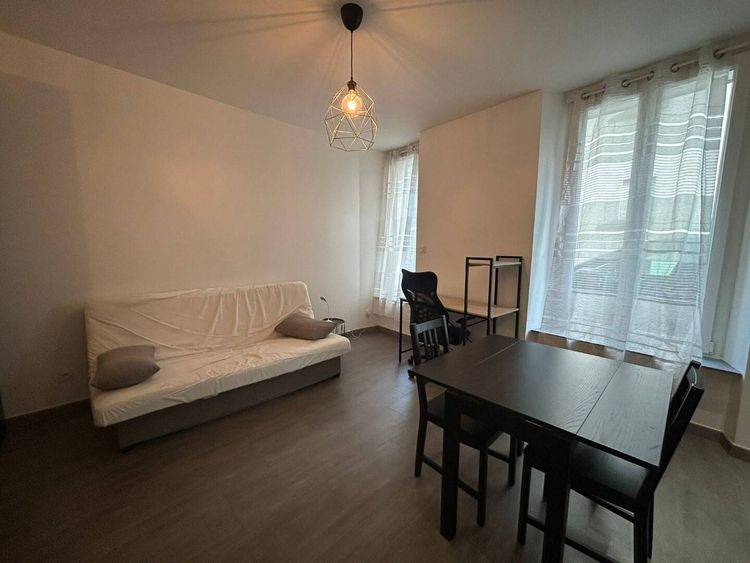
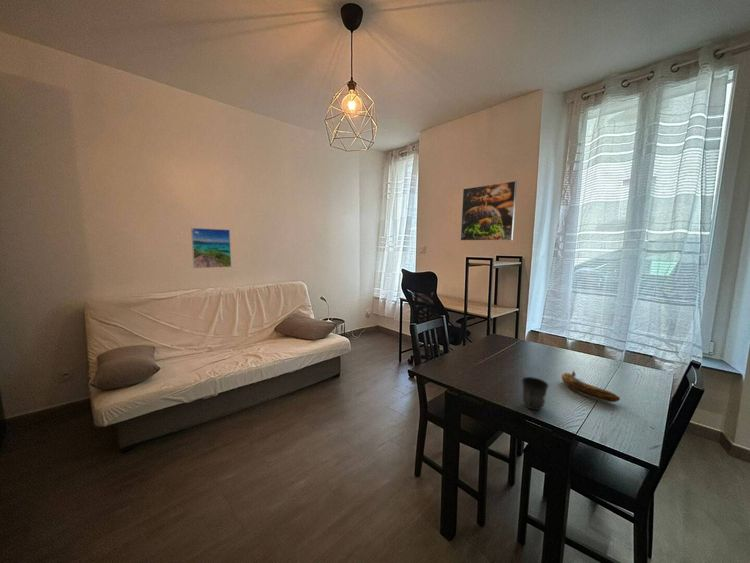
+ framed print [190,227,232,269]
+ mug [521,376,550,411]
+ banana [561,369,621,403]
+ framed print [460,180,518,241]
